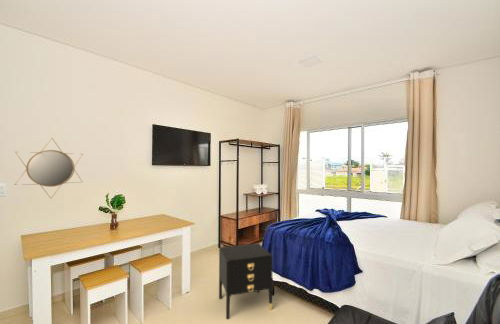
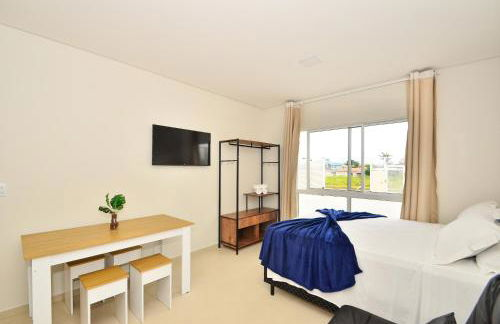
- home mirror [14,137,84,199]
- nightstand [218,242,274,320]
